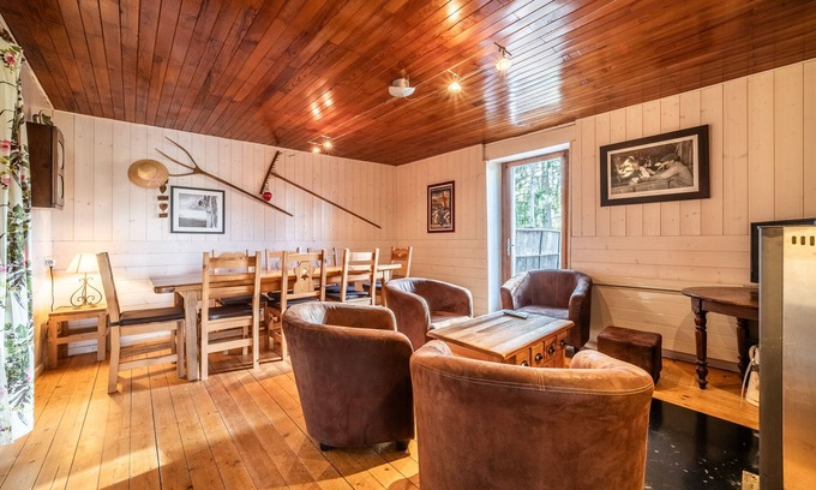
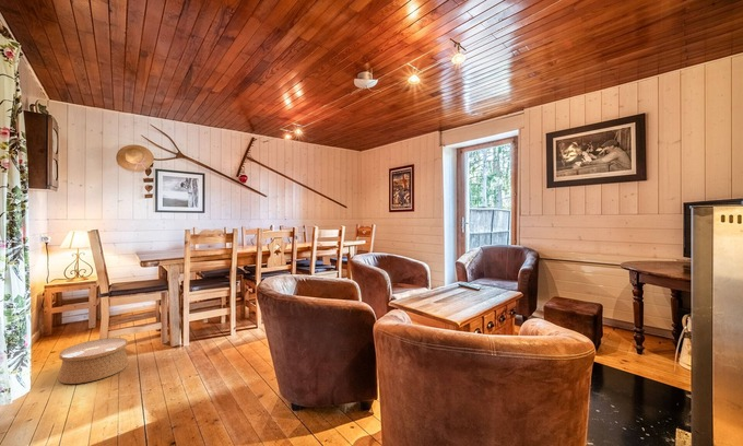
+ woven basket [58,337,129,385]
